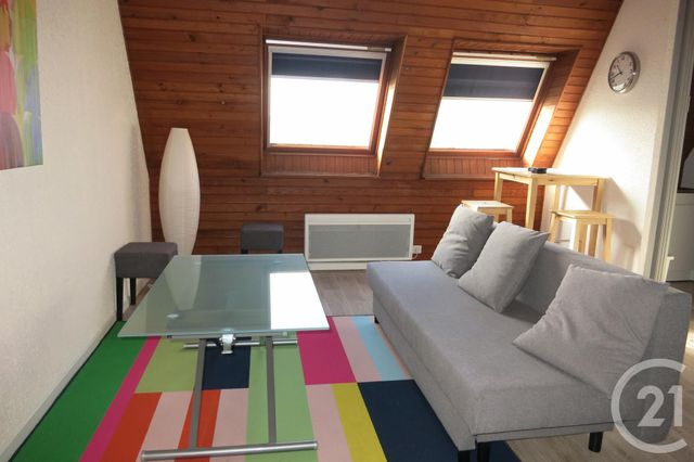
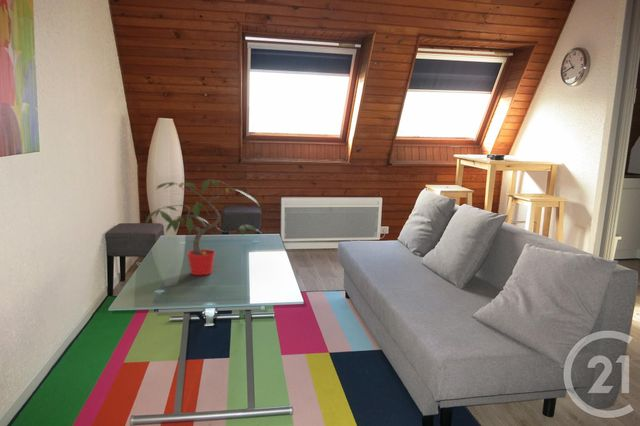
+ potted plant [144,179,261,276]
